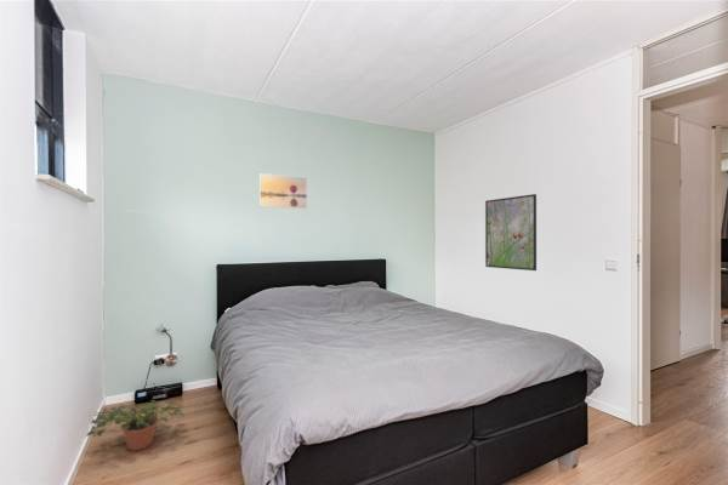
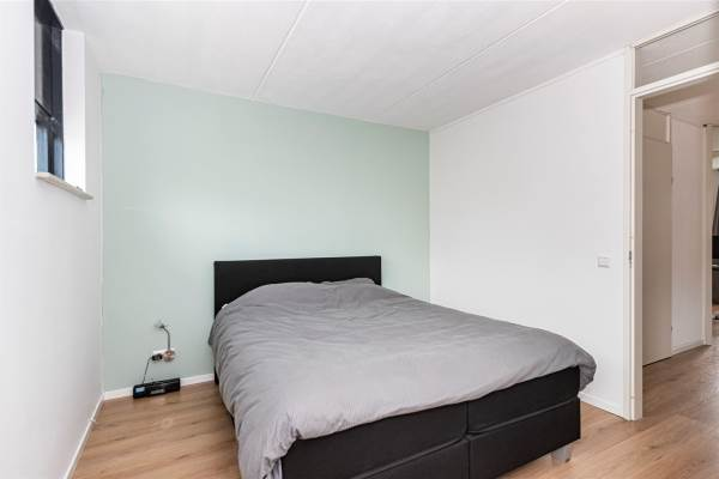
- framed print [484,193,538,272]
- potted plant [85,399,184,452]
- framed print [258,172,308,210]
